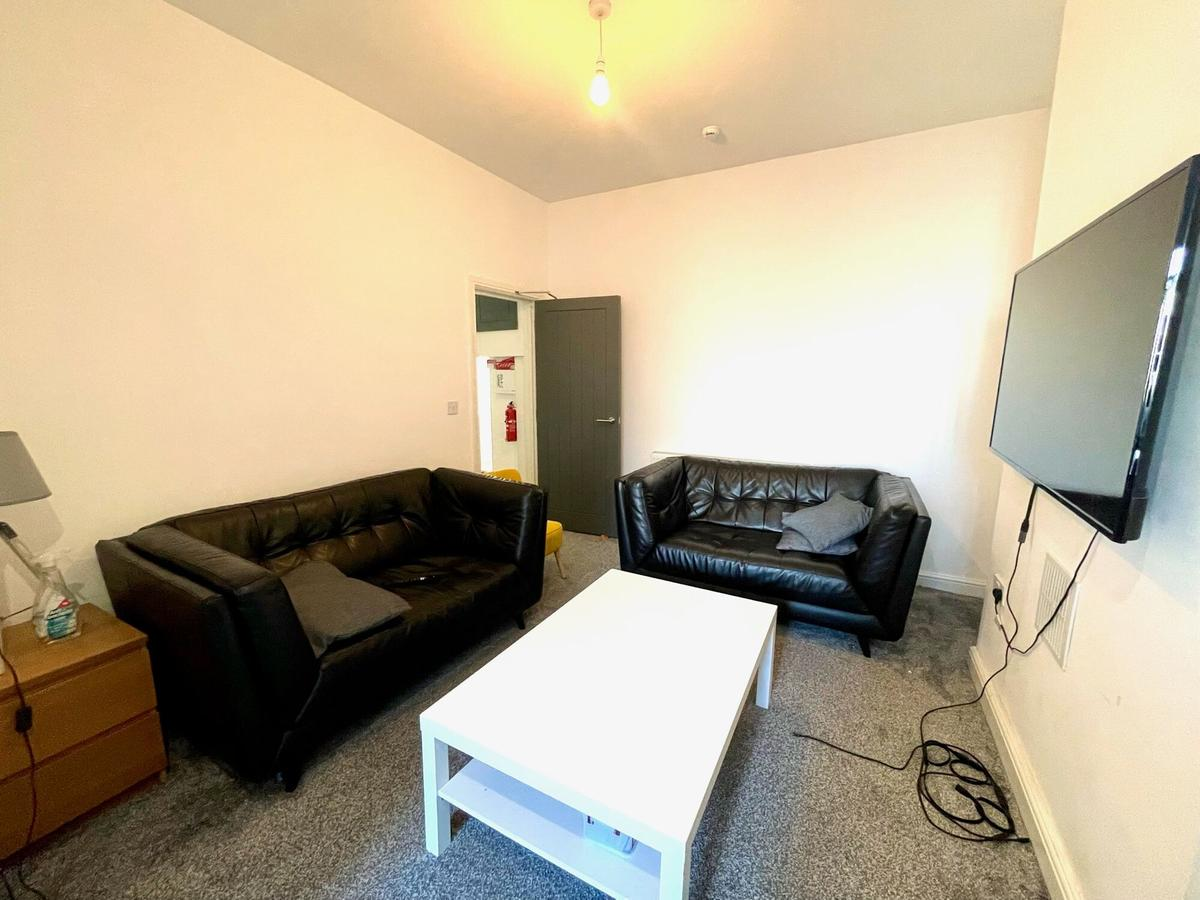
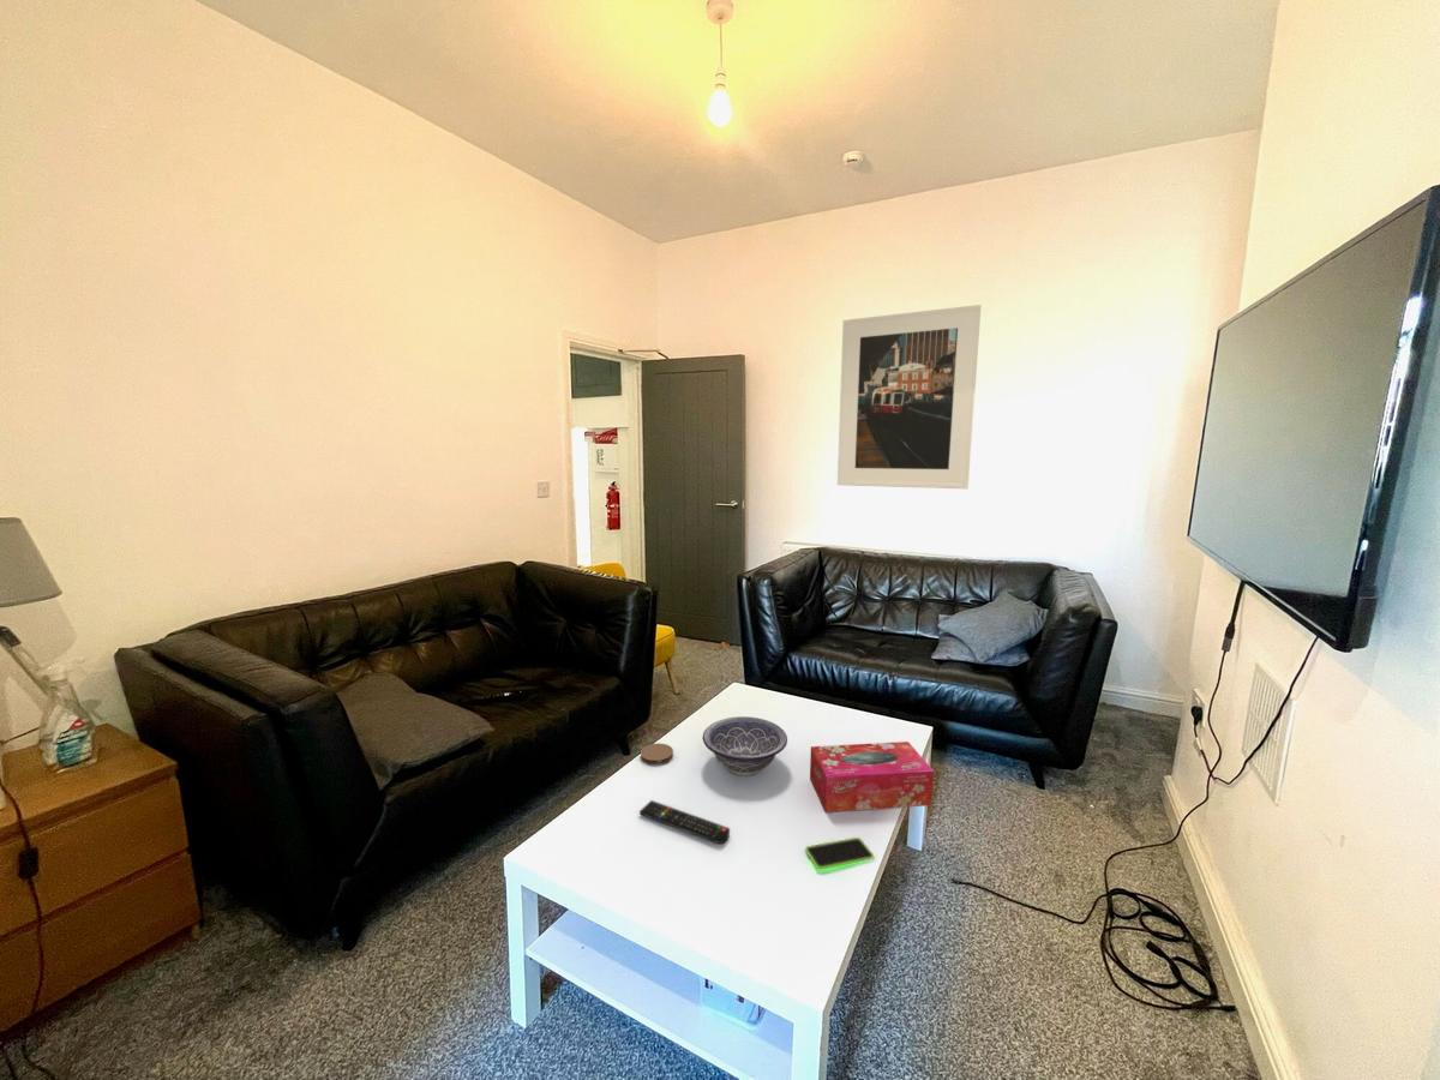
+ remote control [638,799,731,845]
+ decorative bowl [702,715,788,776]
+ smartphone [804,836,876,870]
+ tissue box [809,740,935,814]
+ coaster [640,743,674,766]
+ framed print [836,304,982,490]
